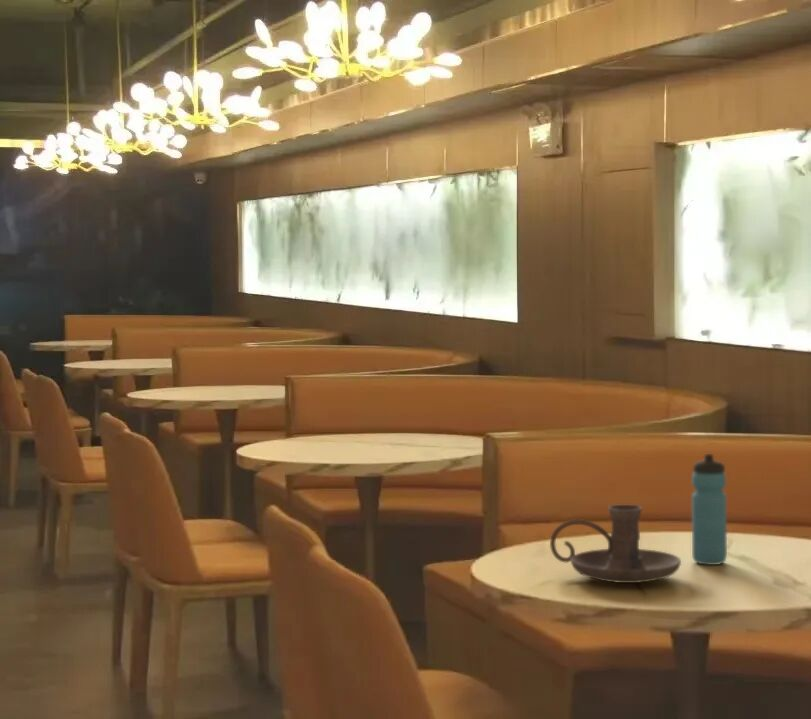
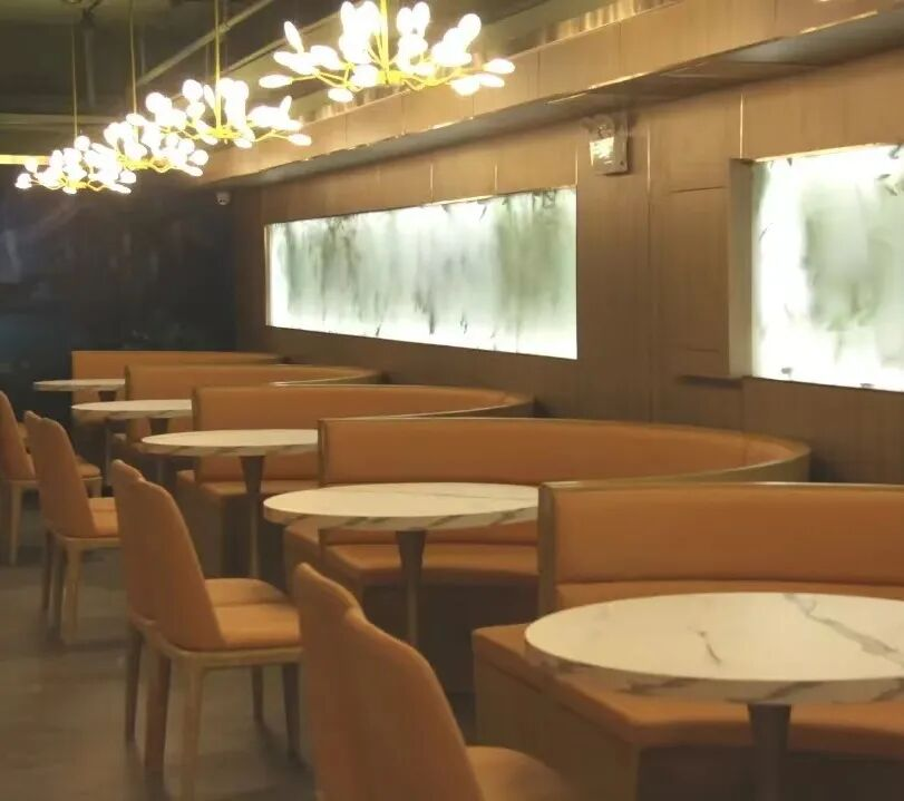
- water bottle [691,453,728,566]
- candle holder [549,504,682,584]
